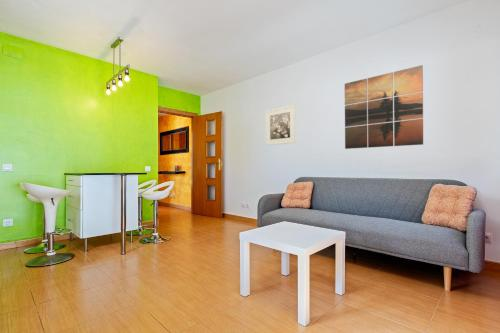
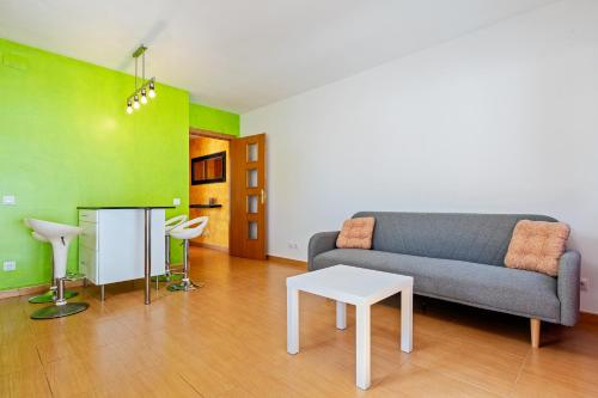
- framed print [265,104,296,146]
- wall art [344,64,424,150]
